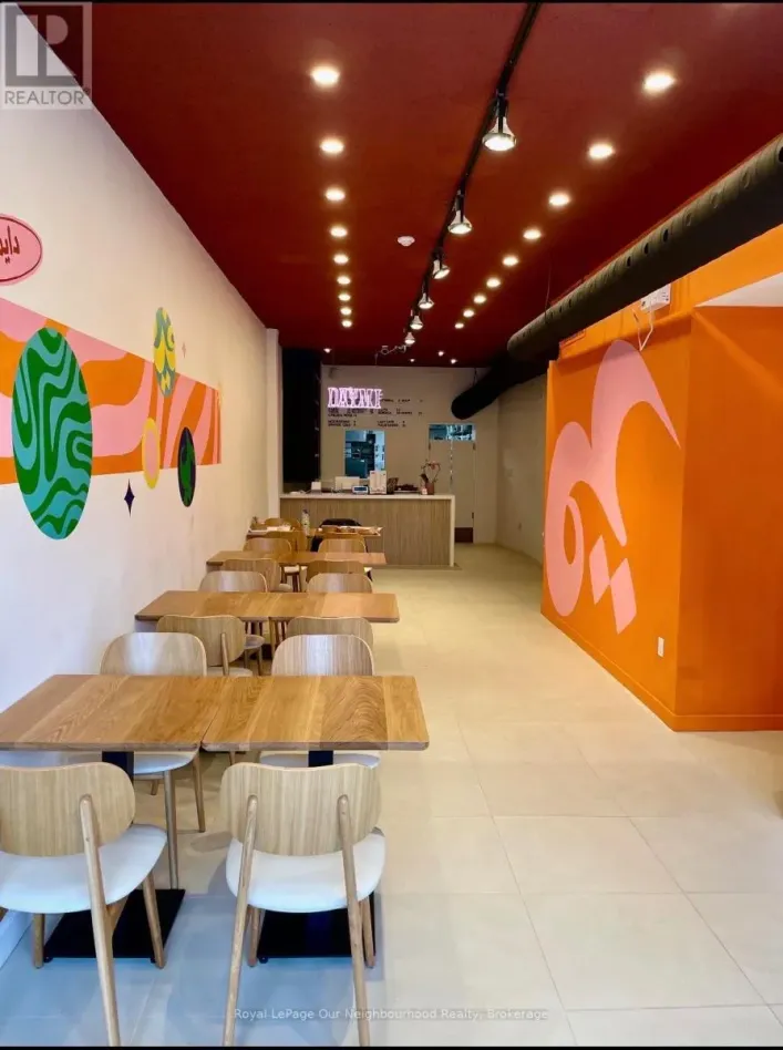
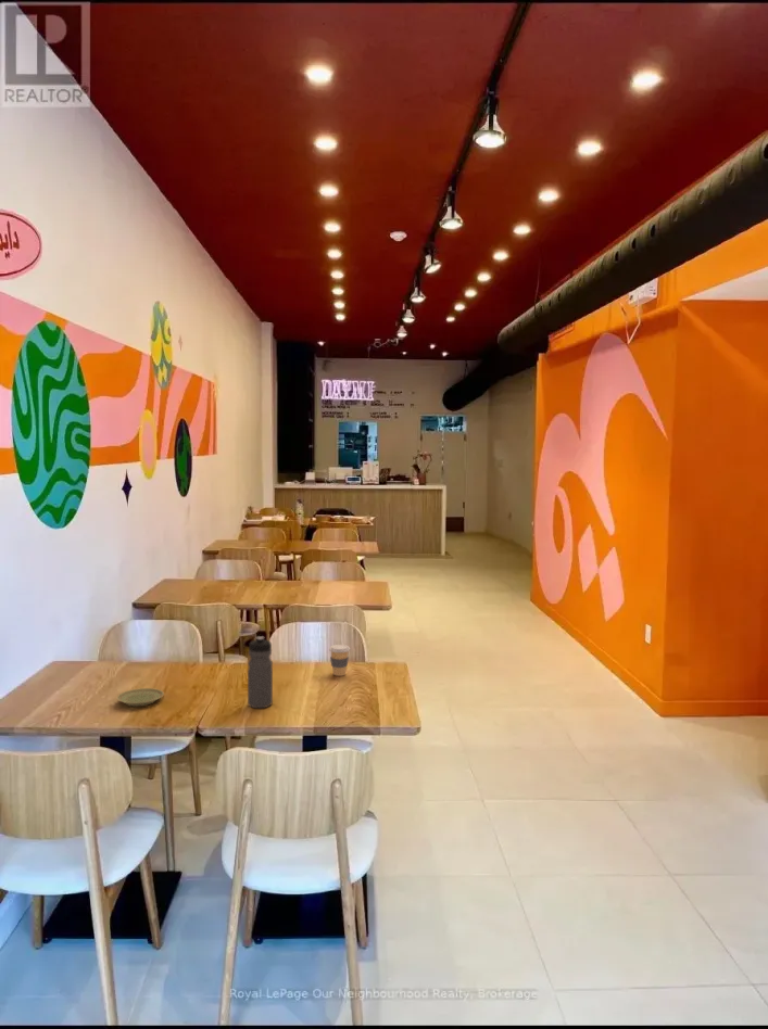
+ plate [116,687,165,707]
+ water bottle [247,635,274,709]
+ coffee cup [328,644,351,677]
